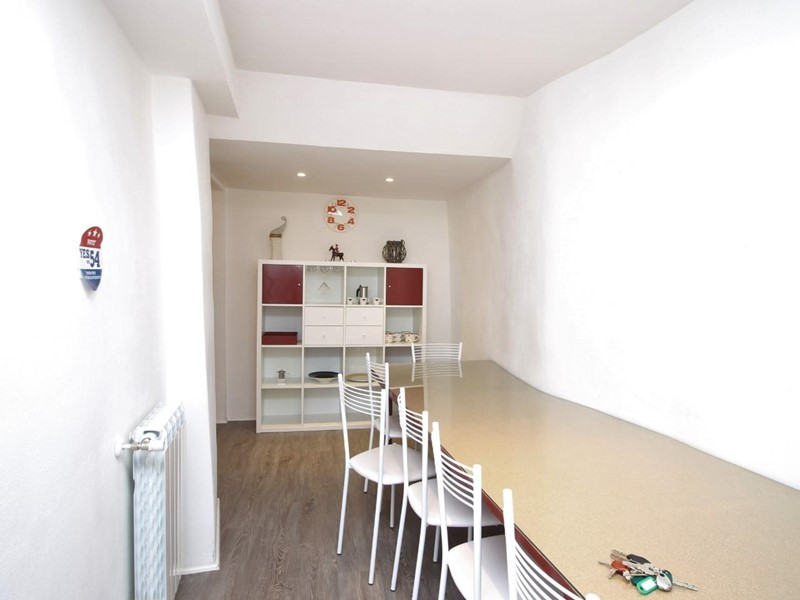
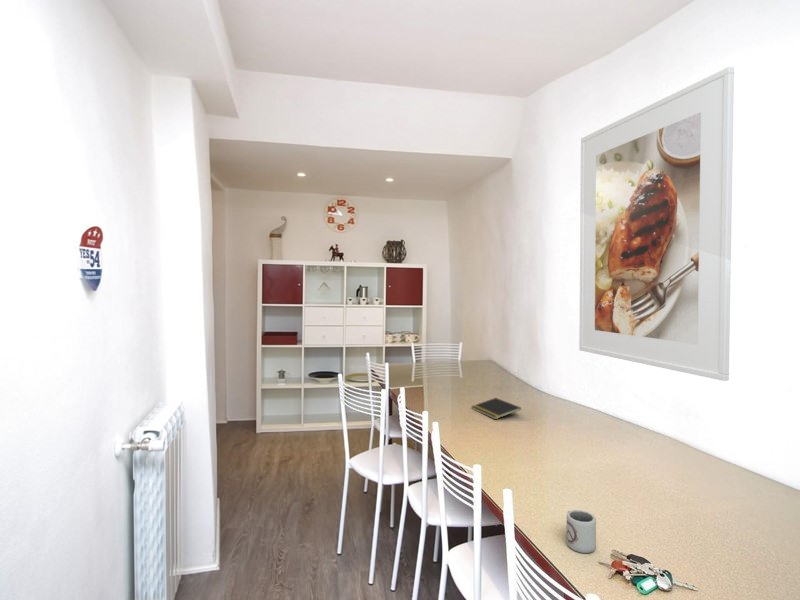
+ notepad [470,397,522,420]
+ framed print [578,66,735,382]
+ cup [565,509,597,554]
